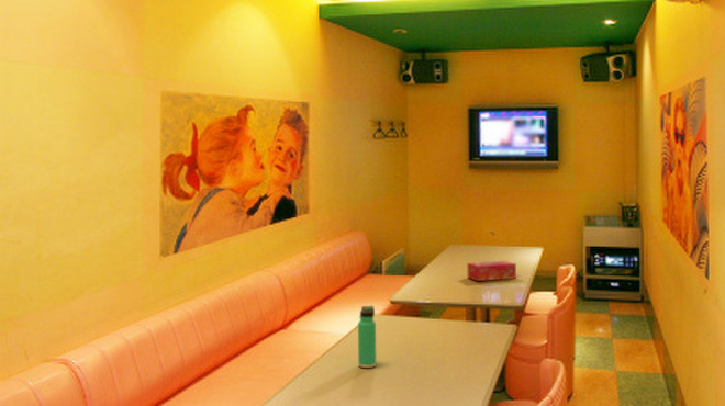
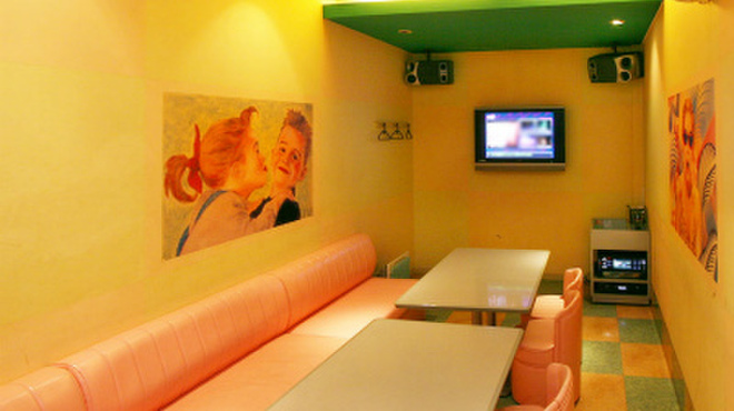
- tissue box [466,260,517,282]
- thermos bottle [357,305,378,369]
